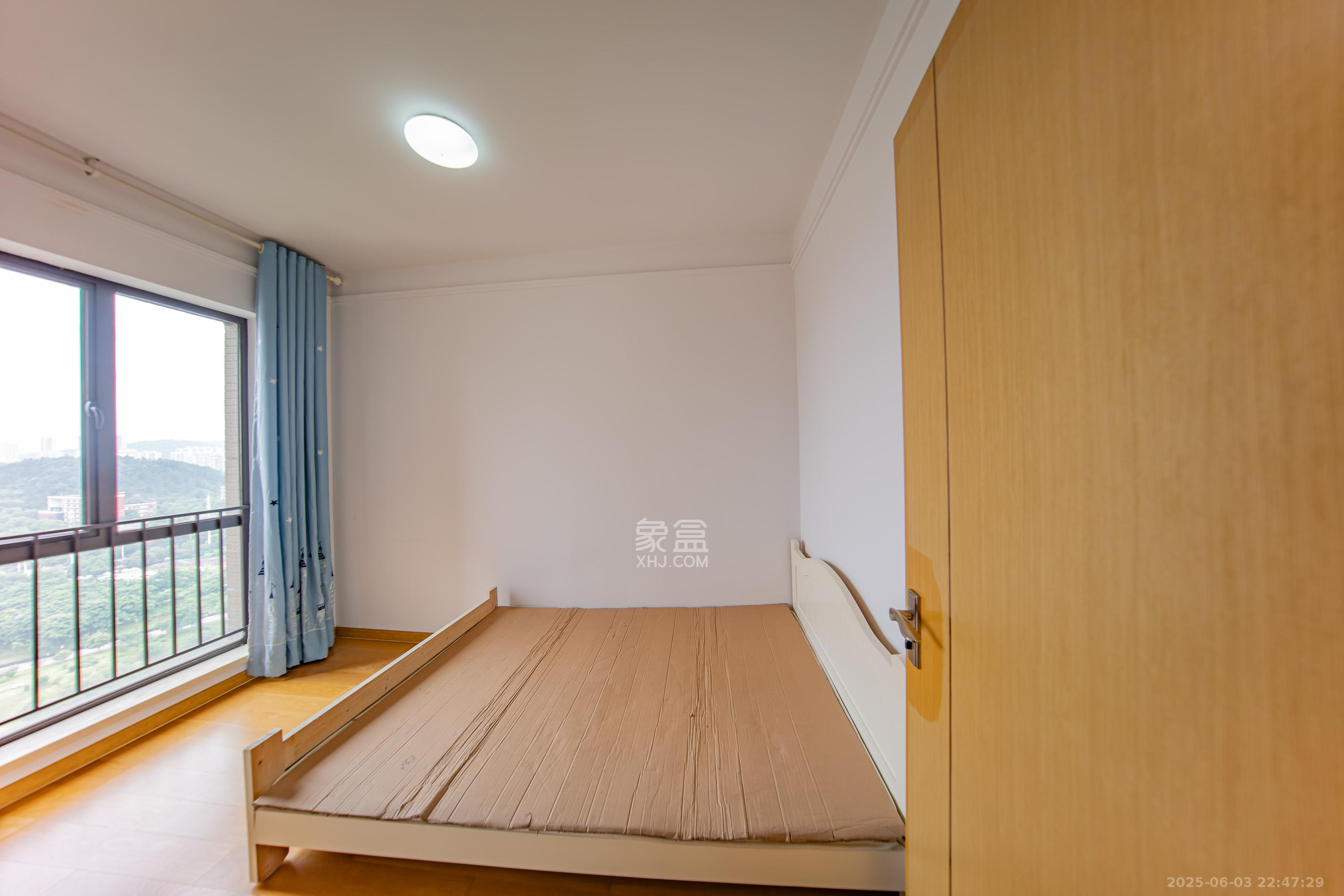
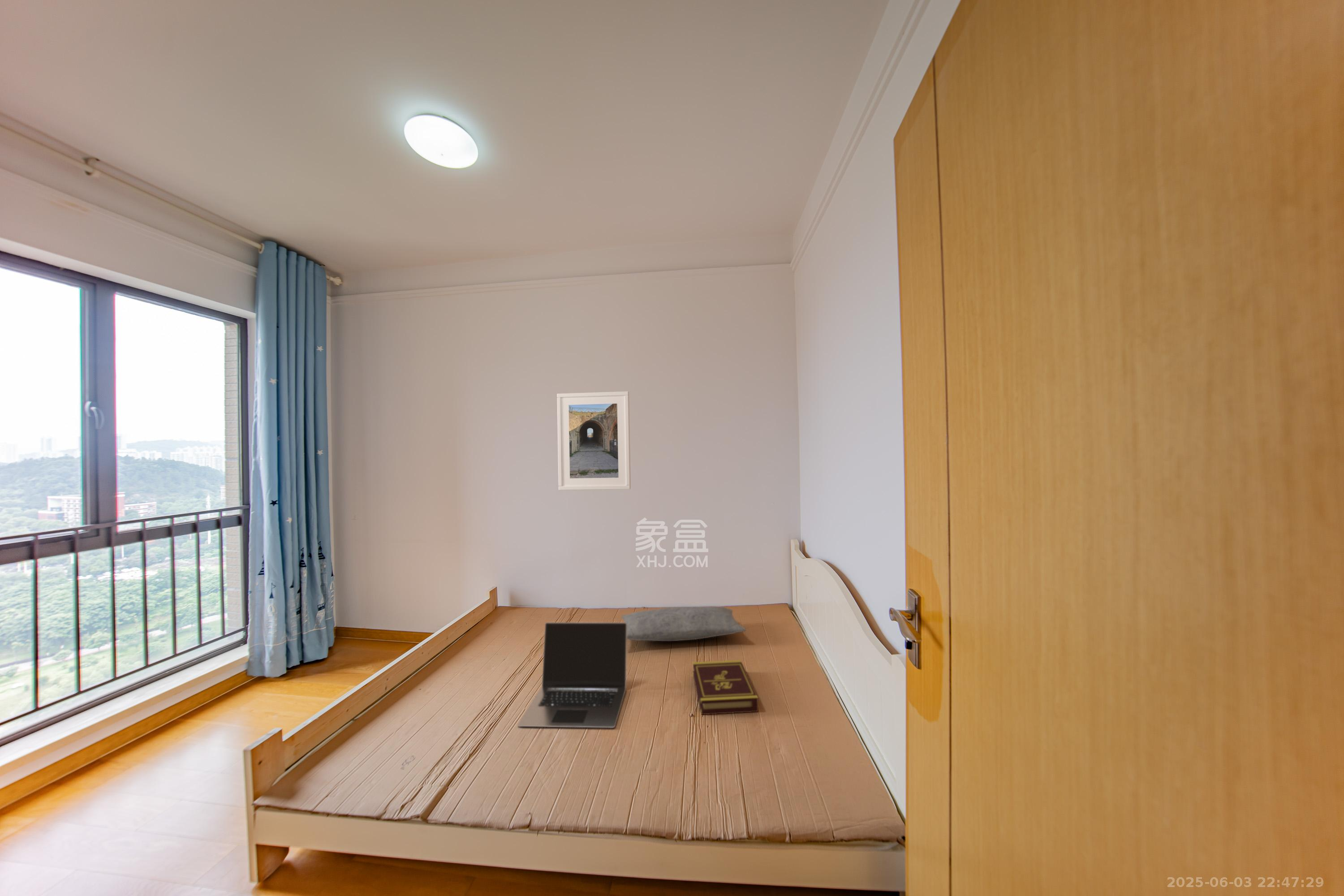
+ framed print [556,391,631,491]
+ laptop [517,622,627,728]
+ pillow [621,606,747,642]
+ book [692,659,758,715]
